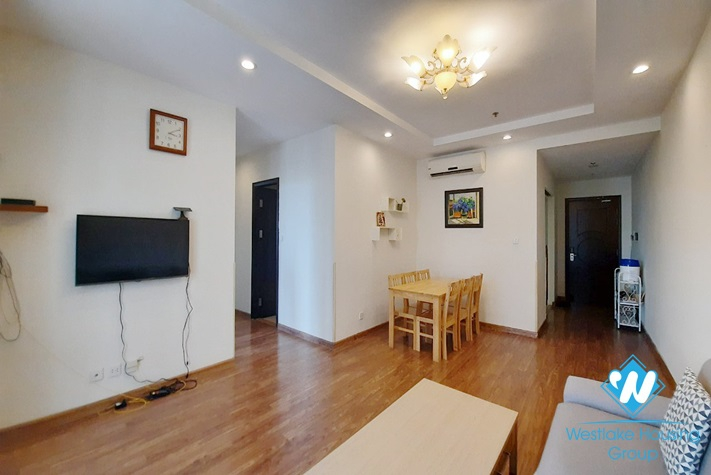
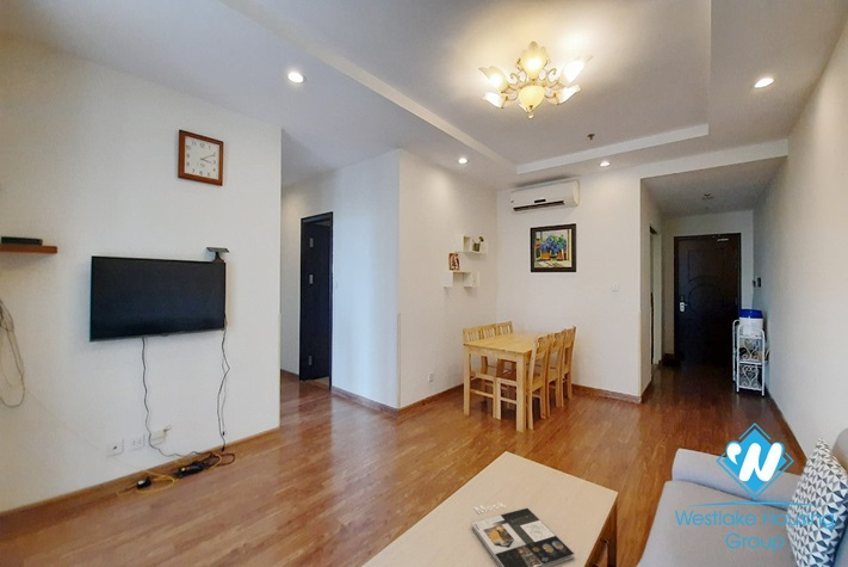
+ magazine [471,501,575,567]
